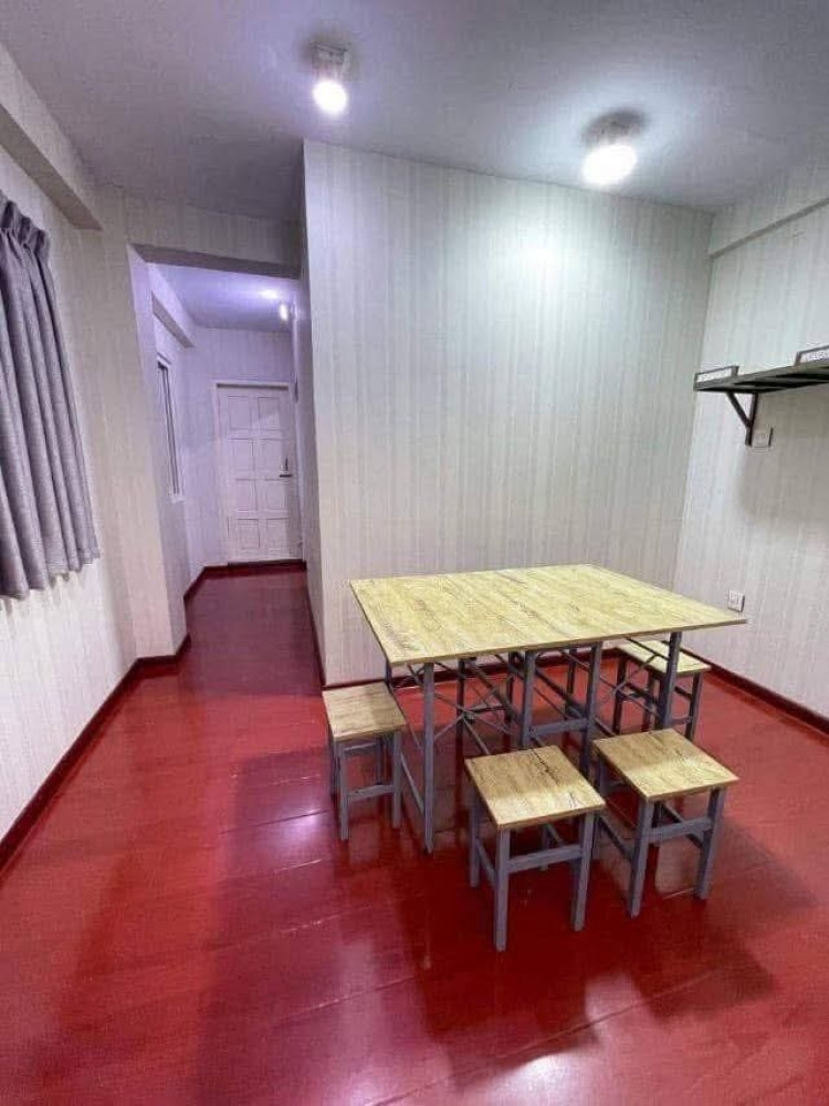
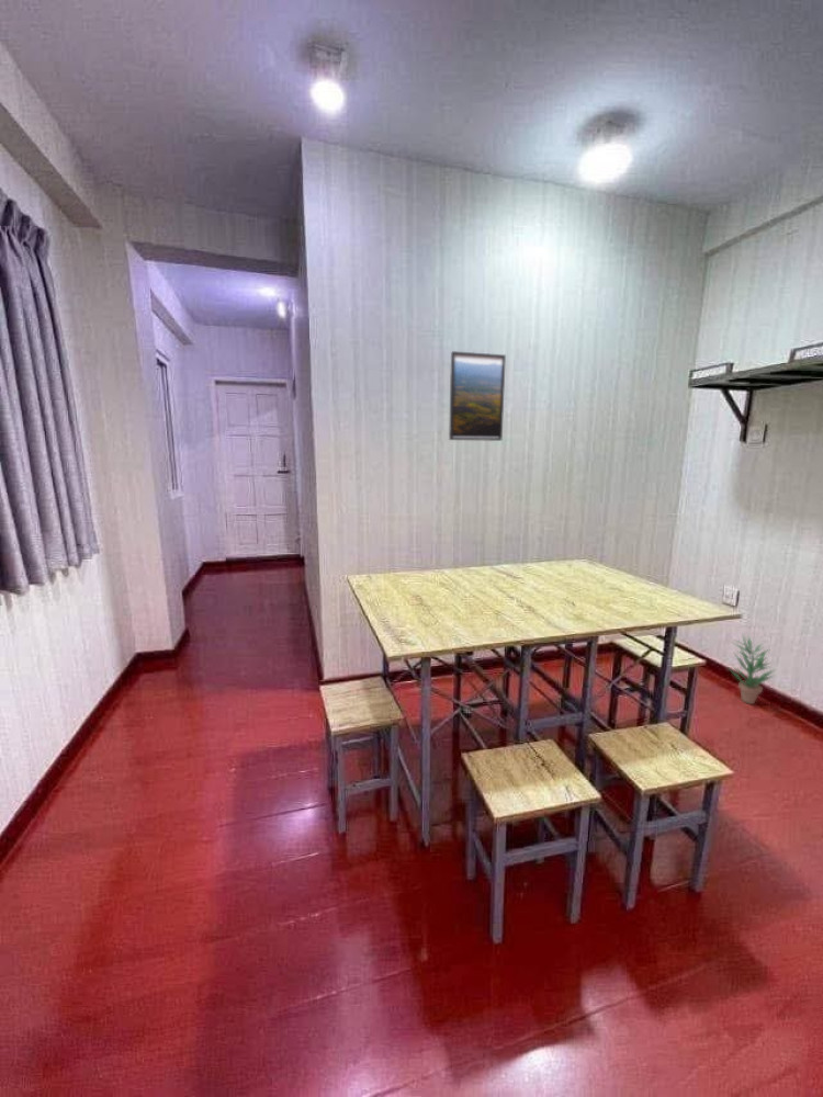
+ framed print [448,350,507,442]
+ potted plant [726,633,777,705]
